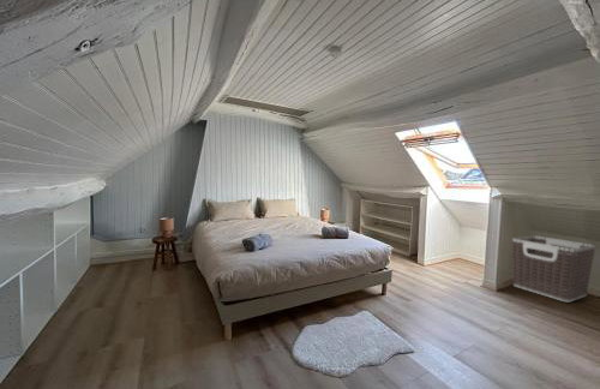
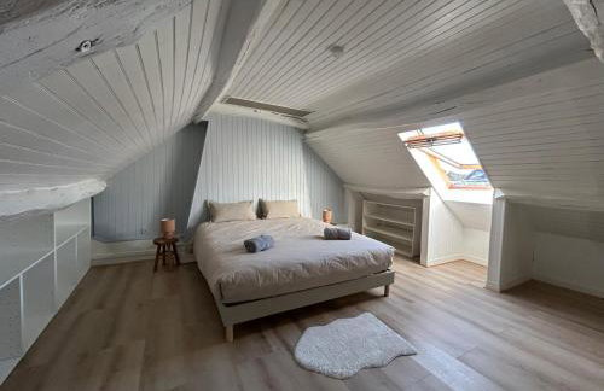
- clothes hamper [511,234,598,304]
